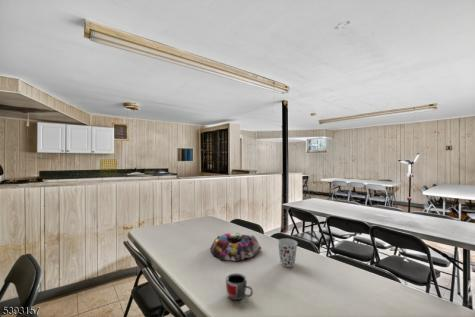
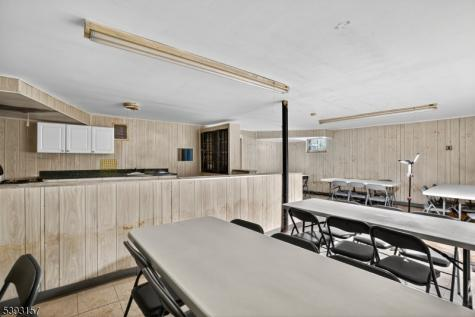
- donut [209,232,262,262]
- mug [225,272,254,301]
- cup [277,238,299,268]
